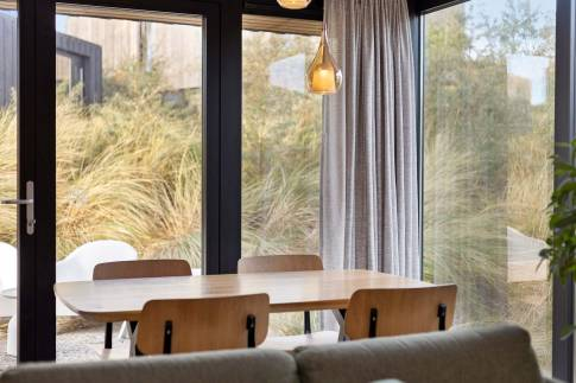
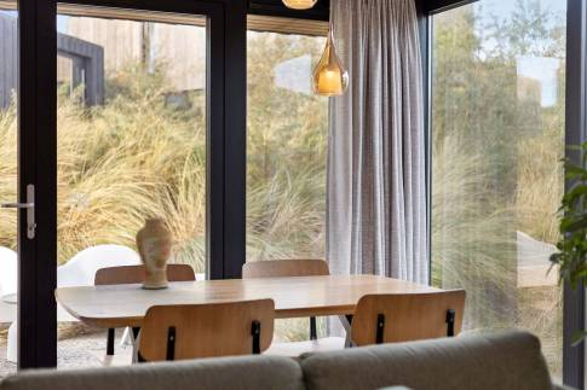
+ vase [134,216,174,290]
